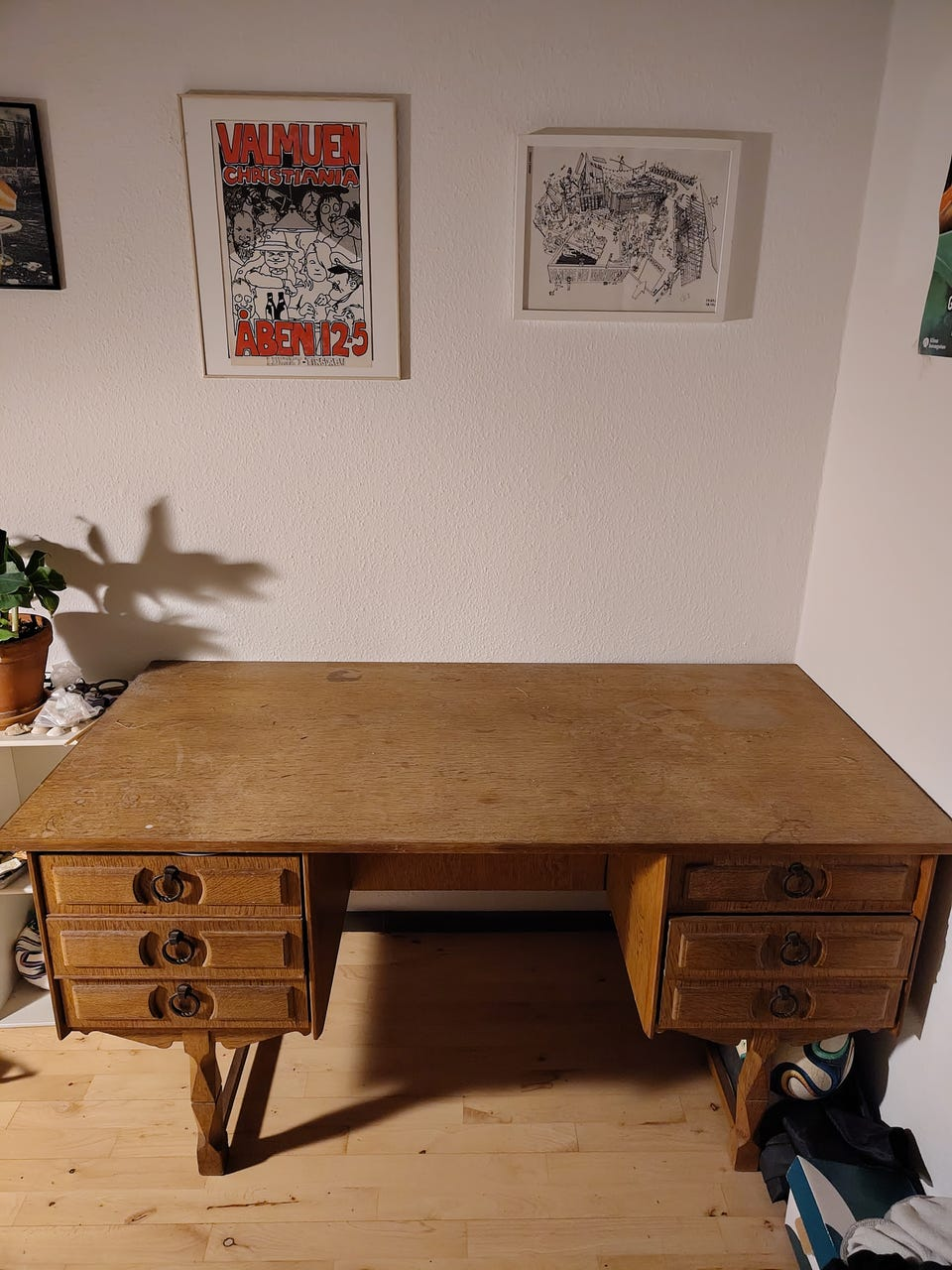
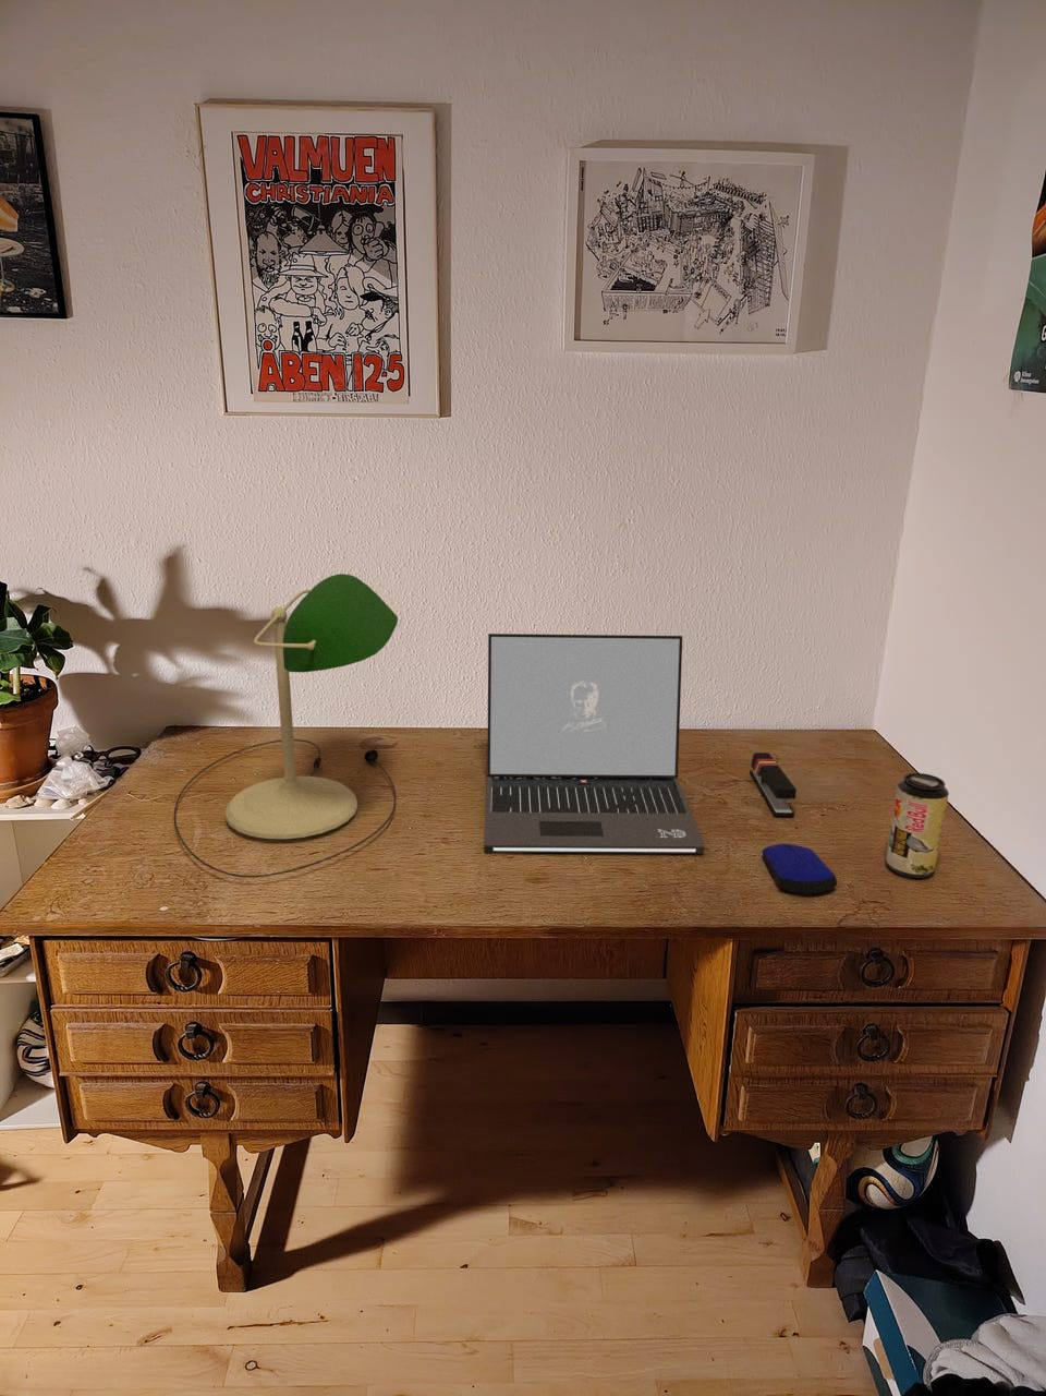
+ stapler [748,752,798,818]
+ laptop [483,632,706,855]
+ desk lamp [174,573,399,879]
+ beverage can [884,772,950,879]
+ computer mouse [761,843,838,895]
